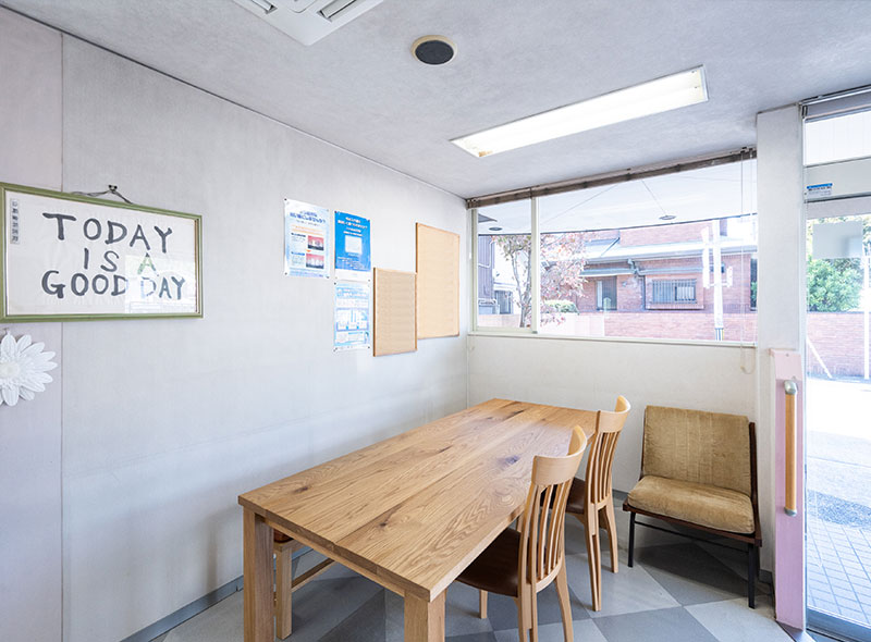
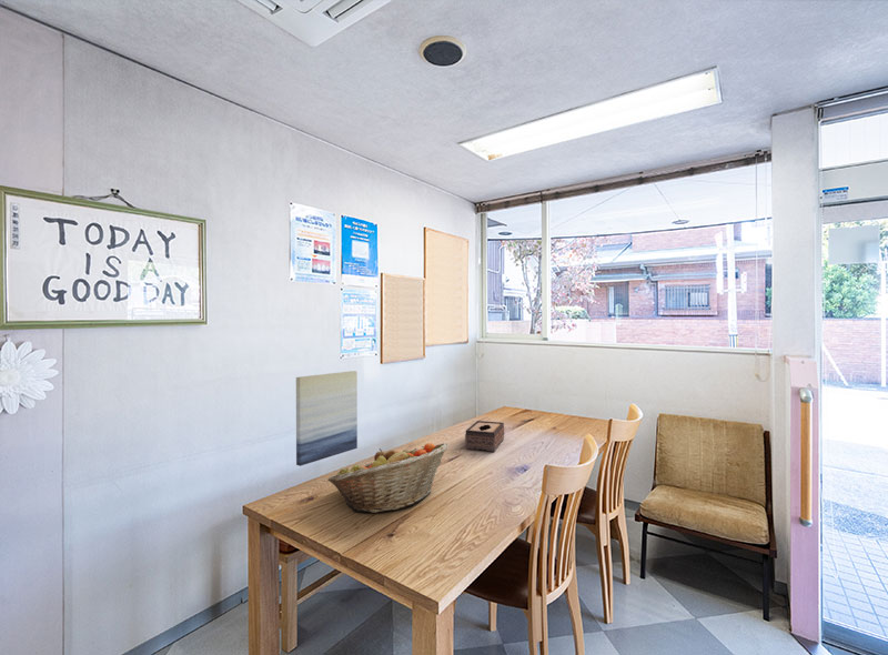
+ tissue box [464,420,505,453]
+ wall art [295,370,359,467]
+ fruit basket [326,442,450,514]
